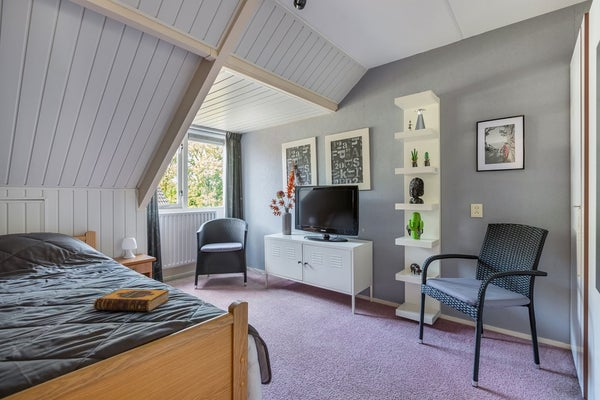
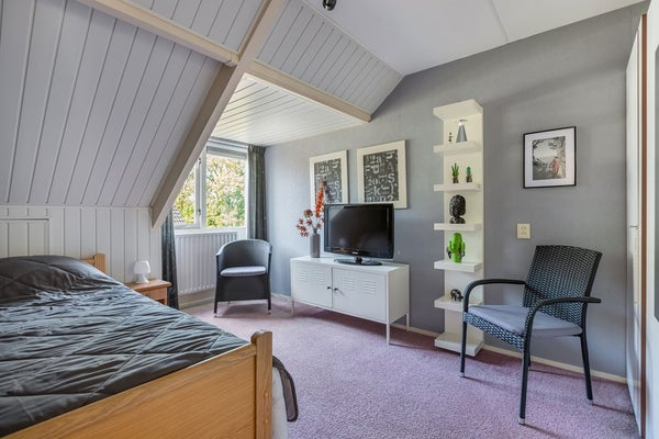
- hardback book [93,288,170,313]
